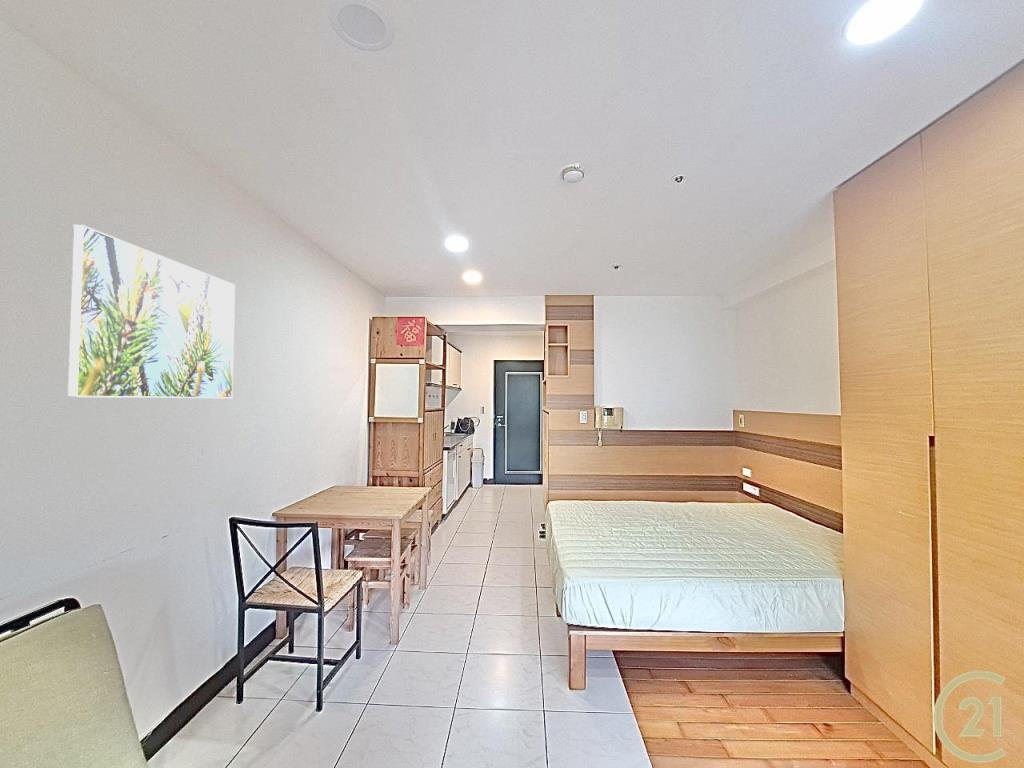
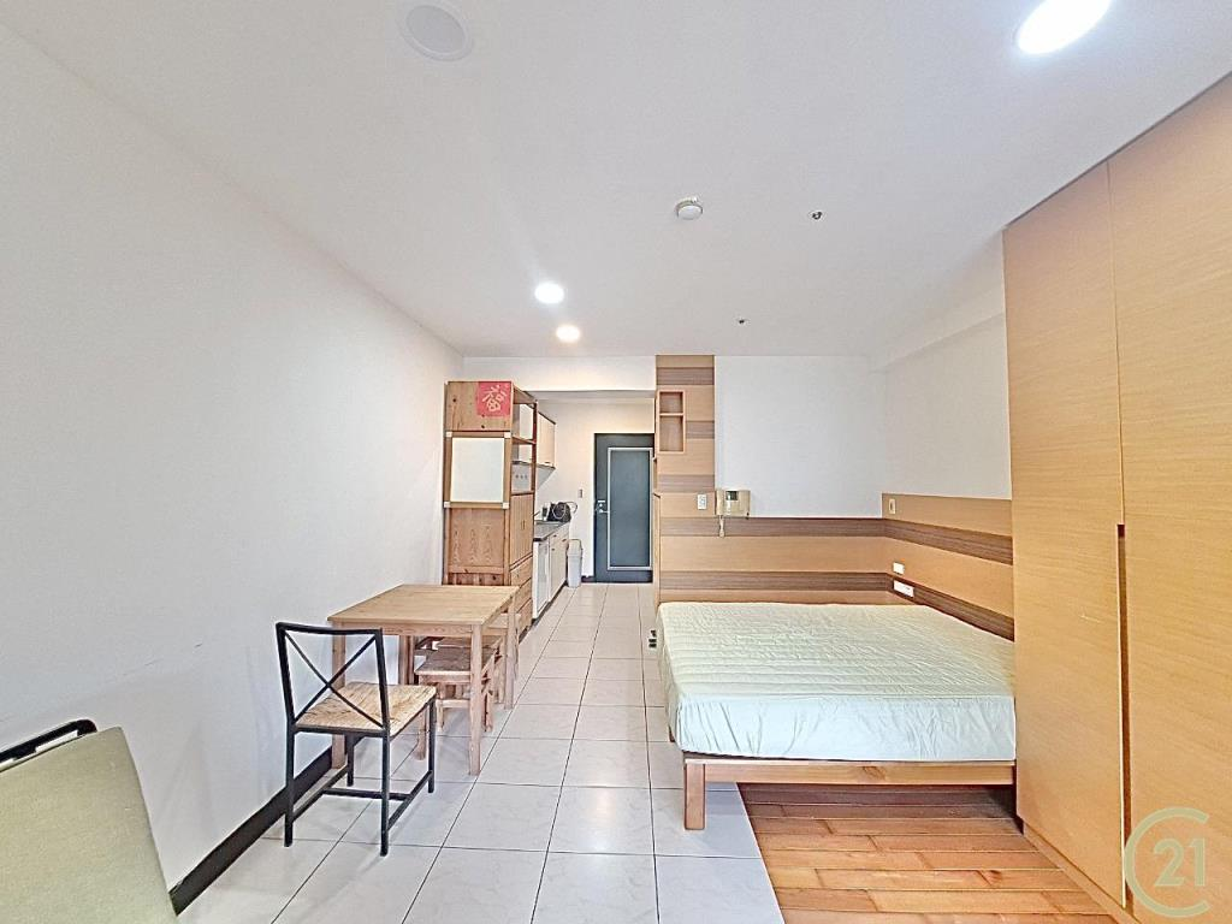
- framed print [66,224,236,399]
